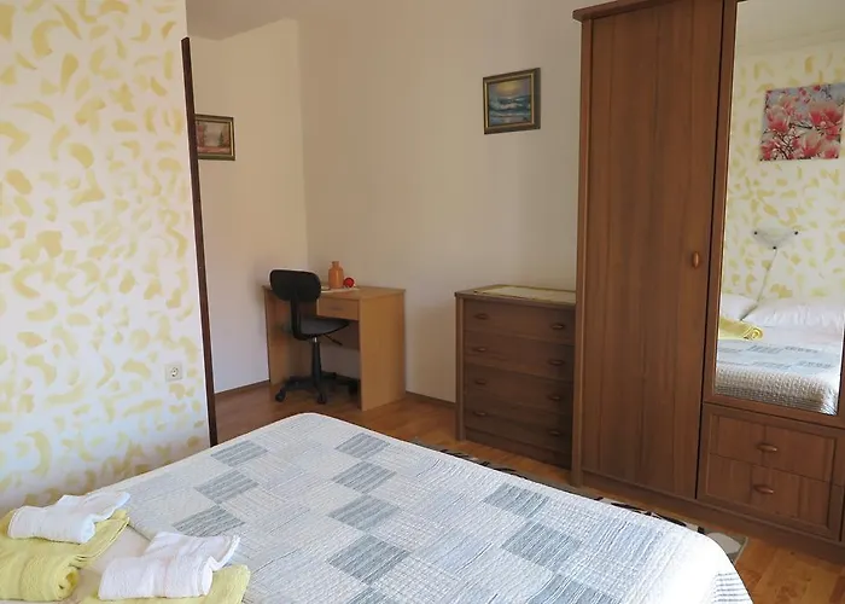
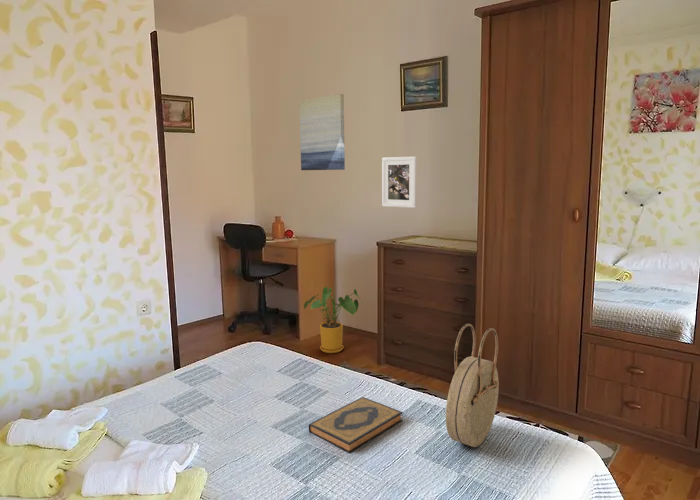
+ wall art [298,93,346,171]
+ hardback book [308,396,403,454]
+ handbag [445,323,500,448]
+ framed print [381,156,418,209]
+ house plant [303,286,364,354]
